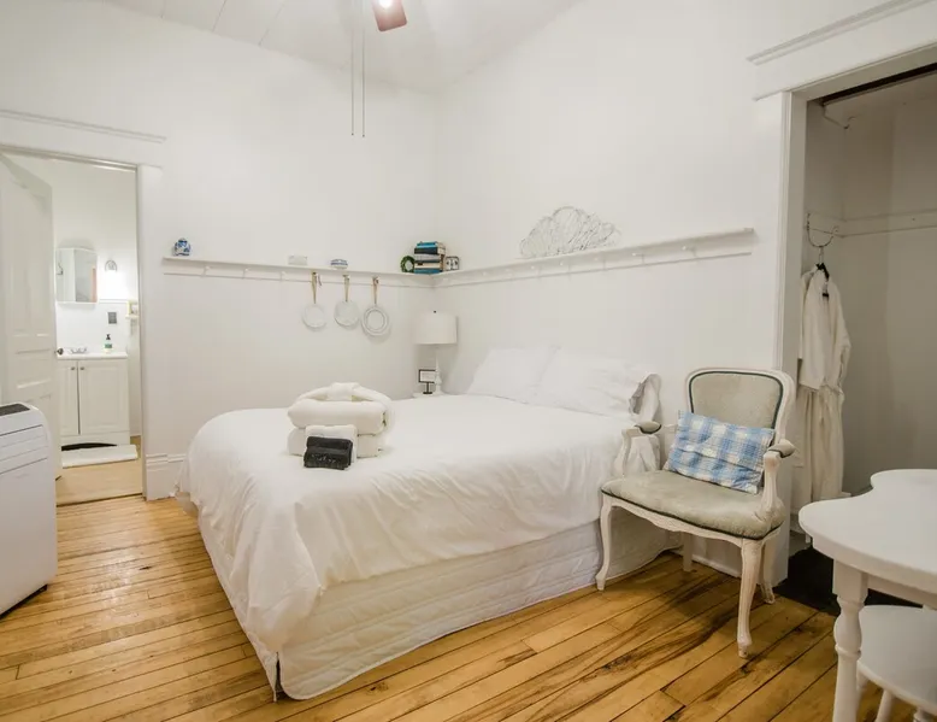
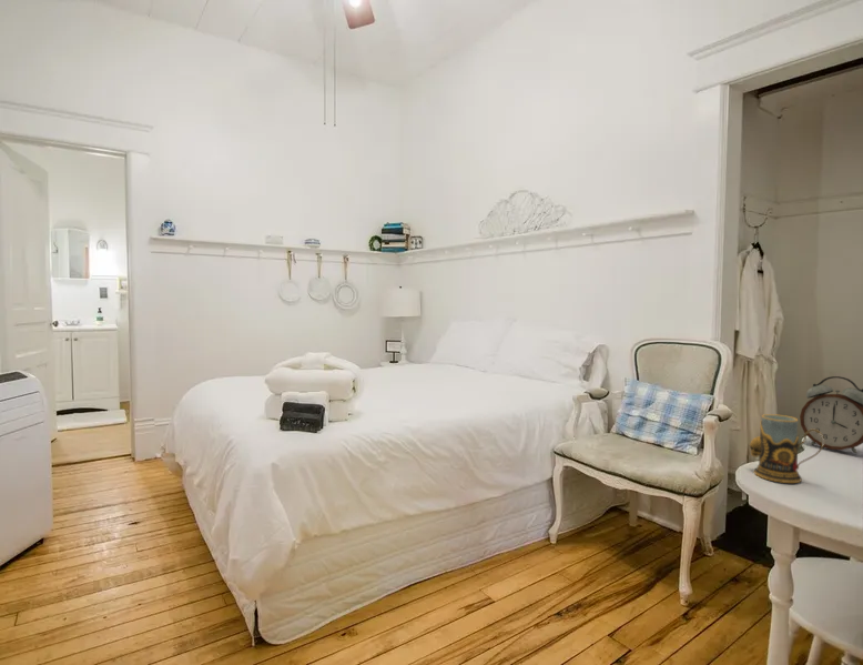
+ mug [749,413,824,484]
+ alarm clock [799,375,863,454]
